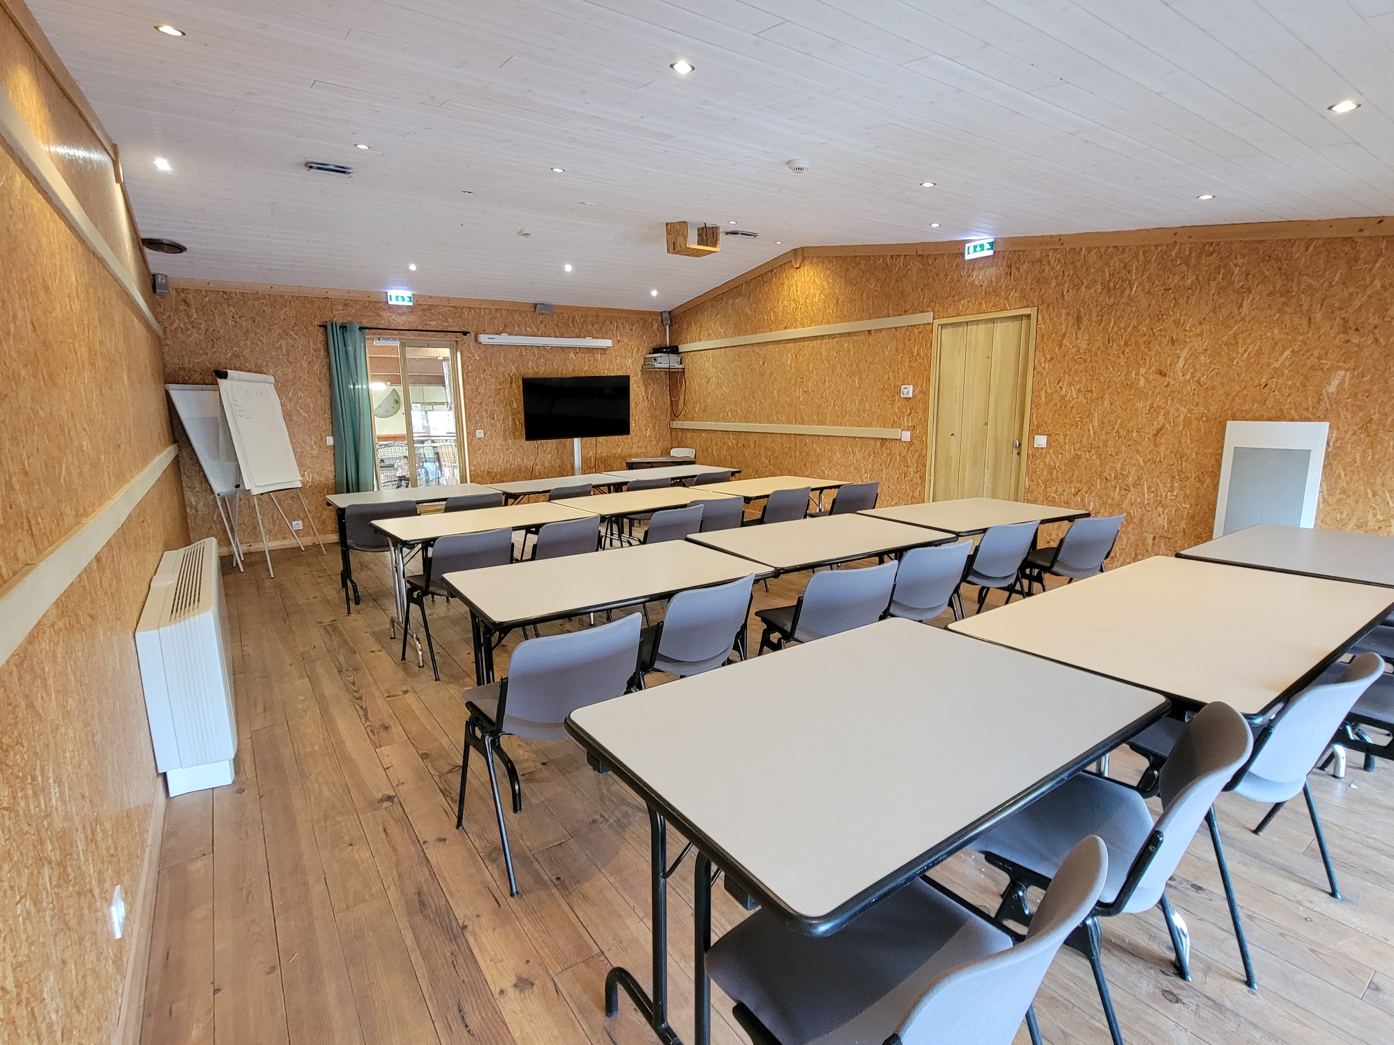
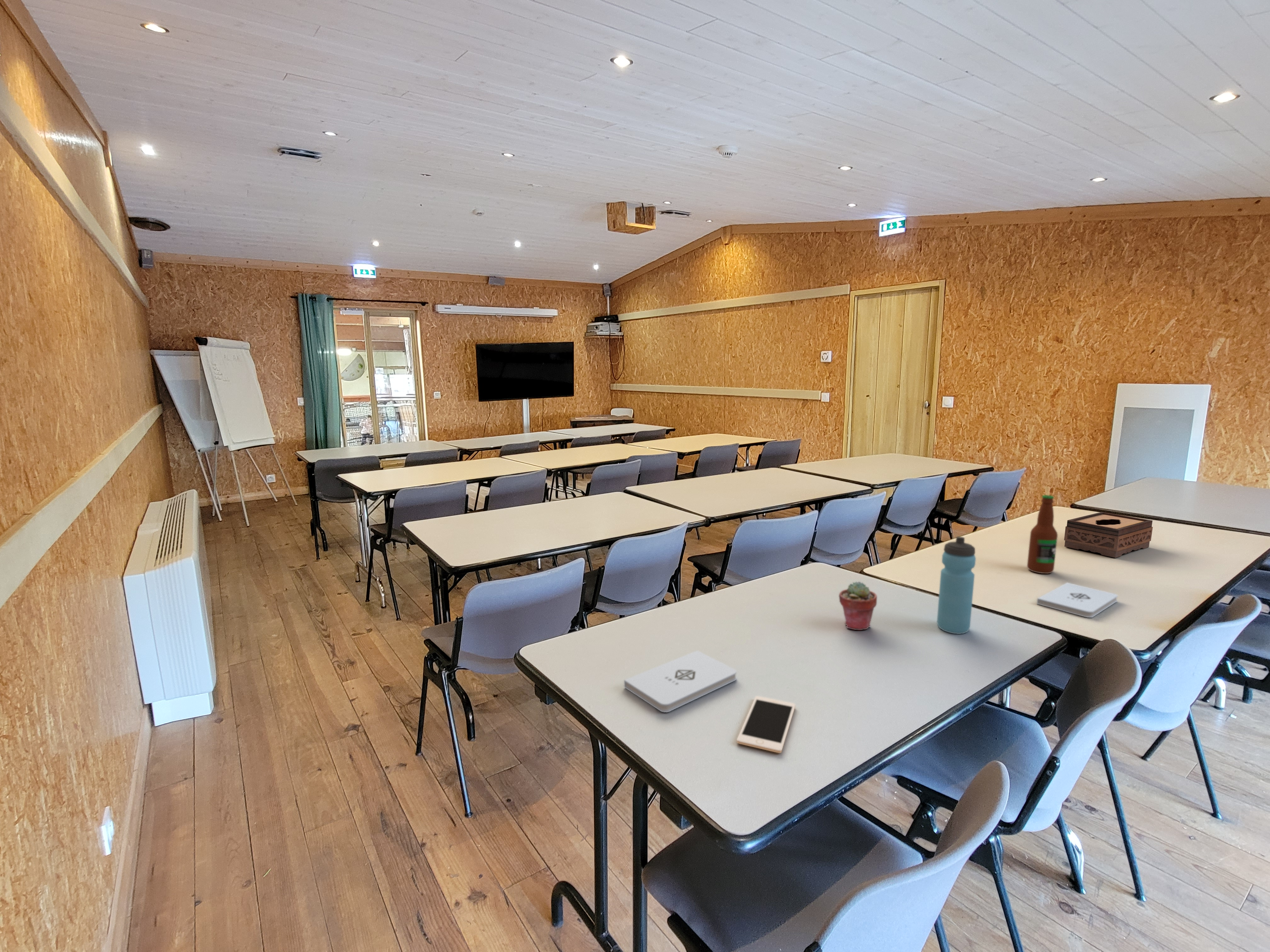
+ water bottle [936,536,976,634]
+ cell phone [736,696,796,753]
+ notepad [624,650,737,713]
+ tissue box [1064,512,1153,558]
+ potted succulent [838,581,877,630]
+ bottle [1027,495,1058,574]
+ notepad [1036,582,1118,618]
